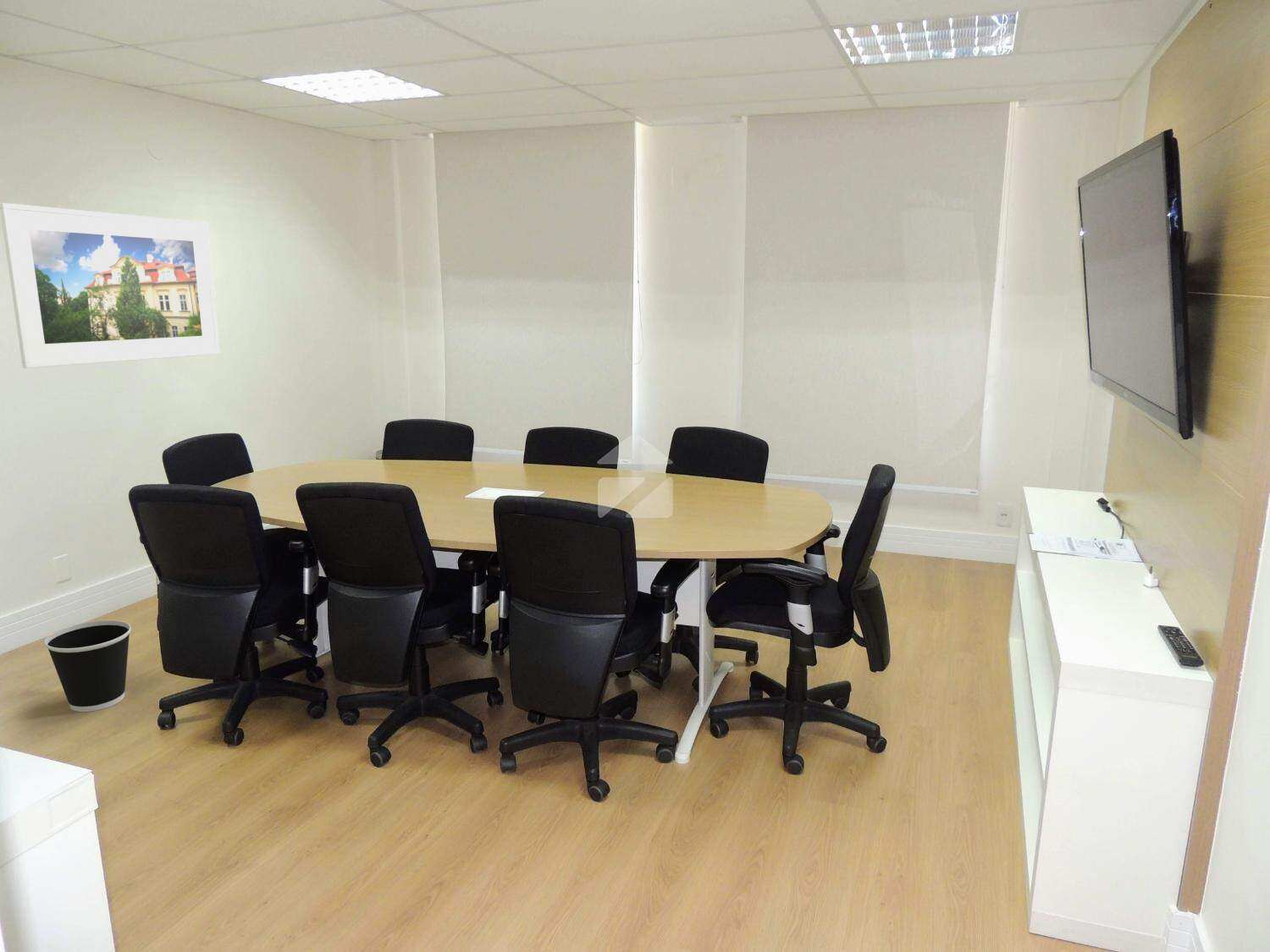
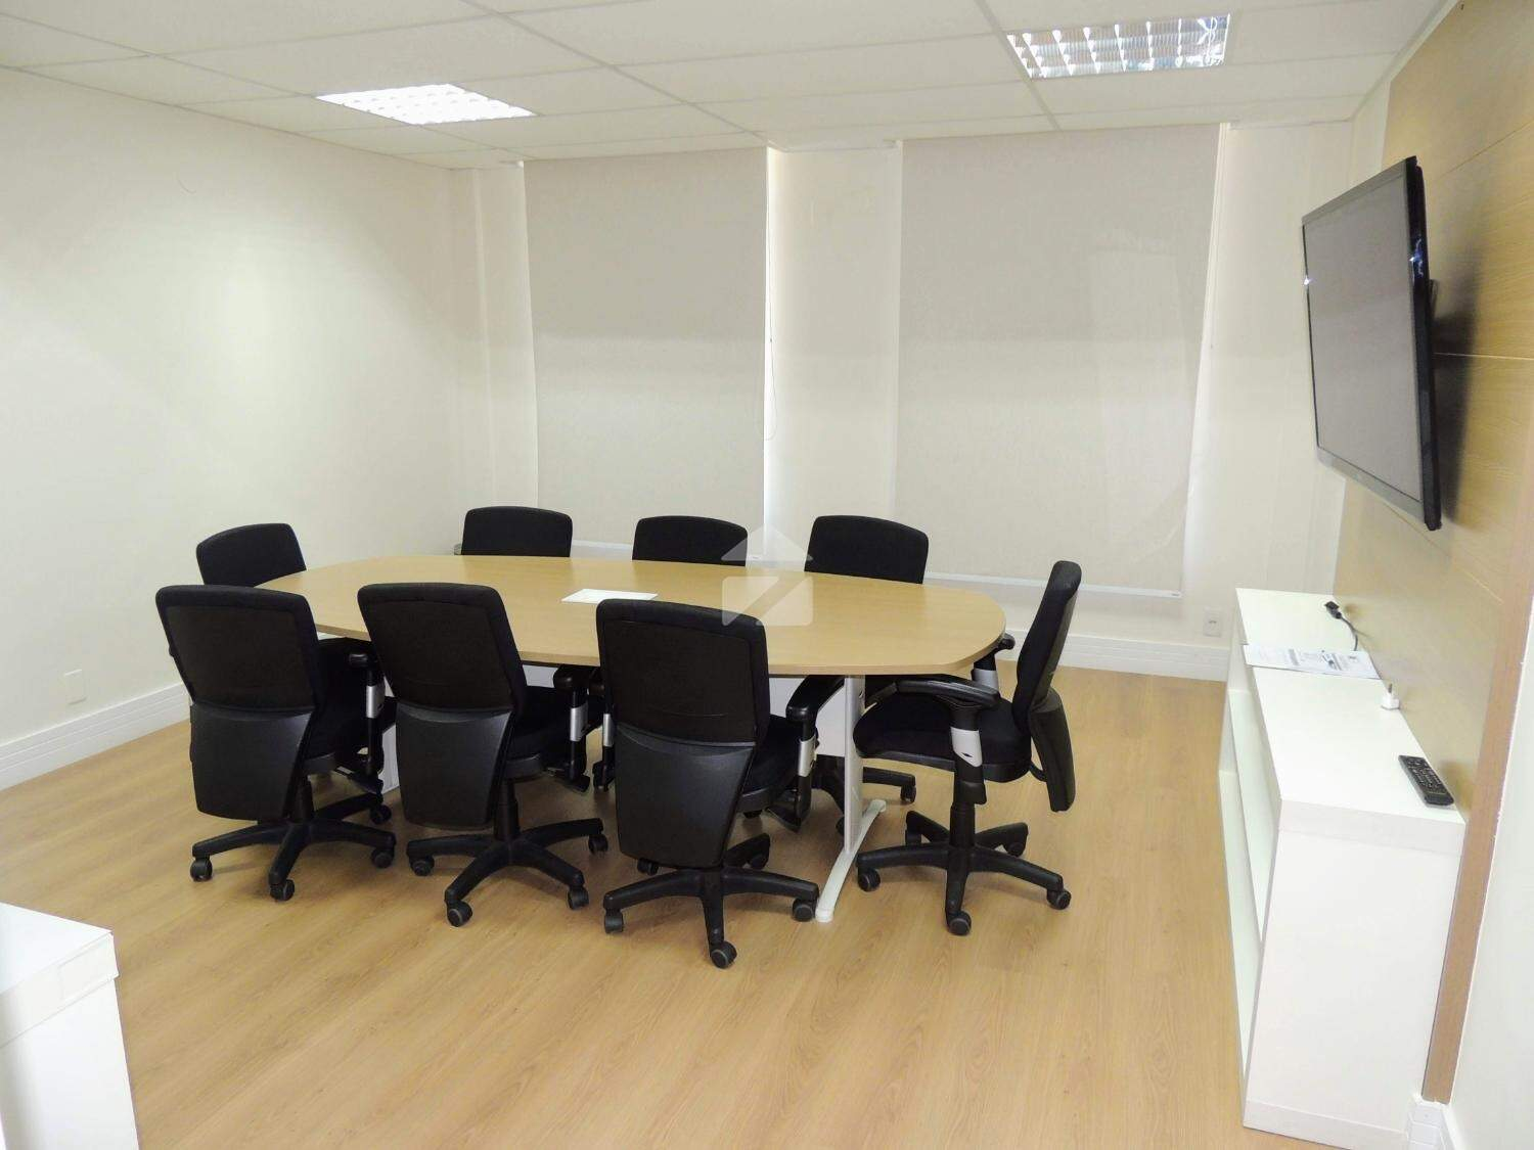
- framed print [0,202,221,369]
- wastebasket [44,619,132,713]
